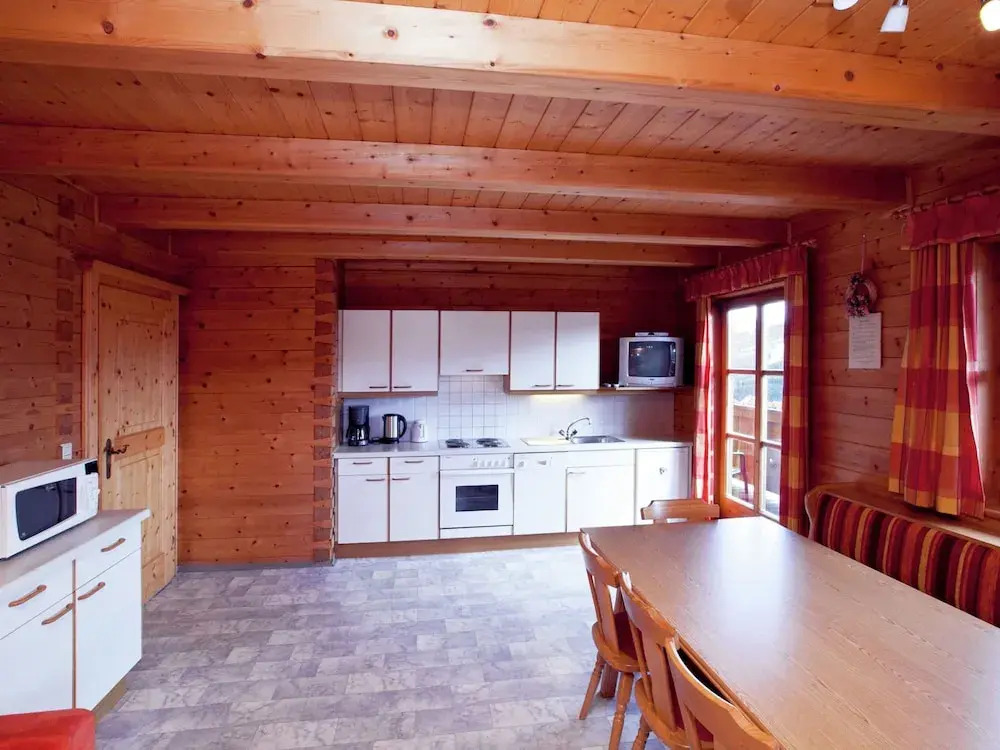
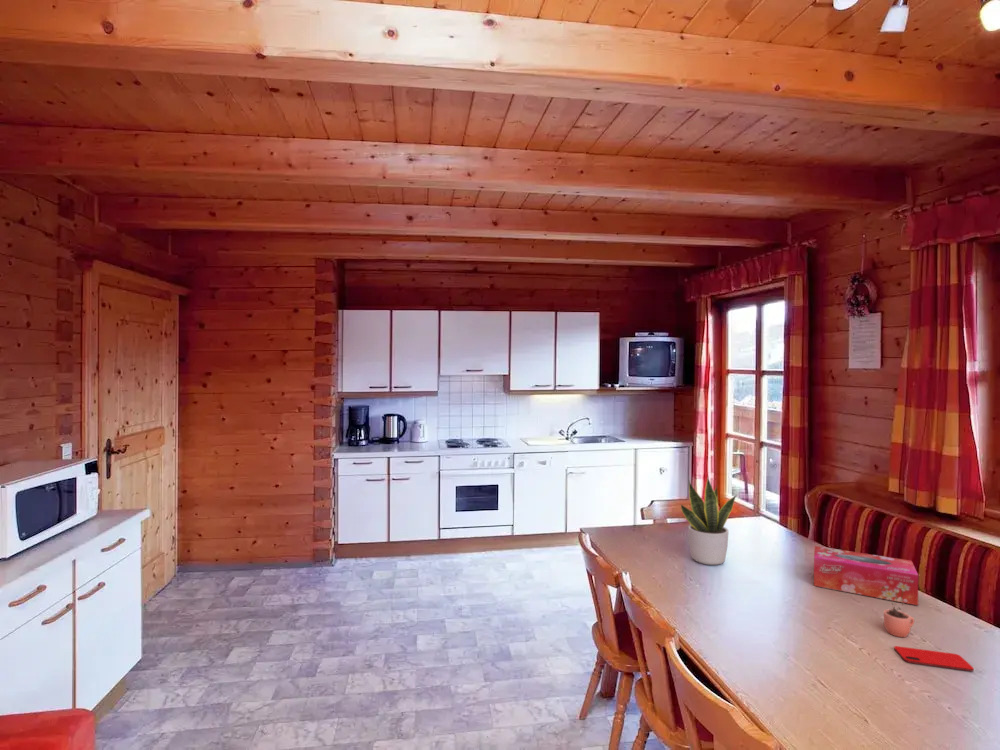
+ potted plant [680,477,739,566]
+ smartphone [893,645,975,672]
+ cocoa [883,597,915,638]
+ tissue box [813,545,919,606]
